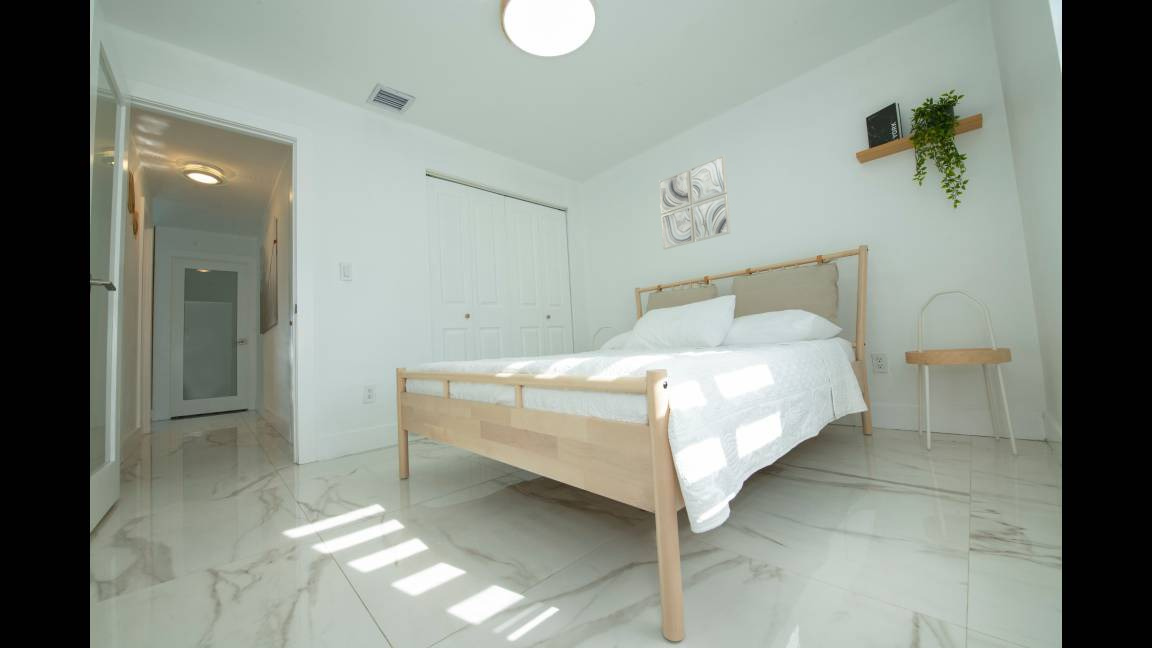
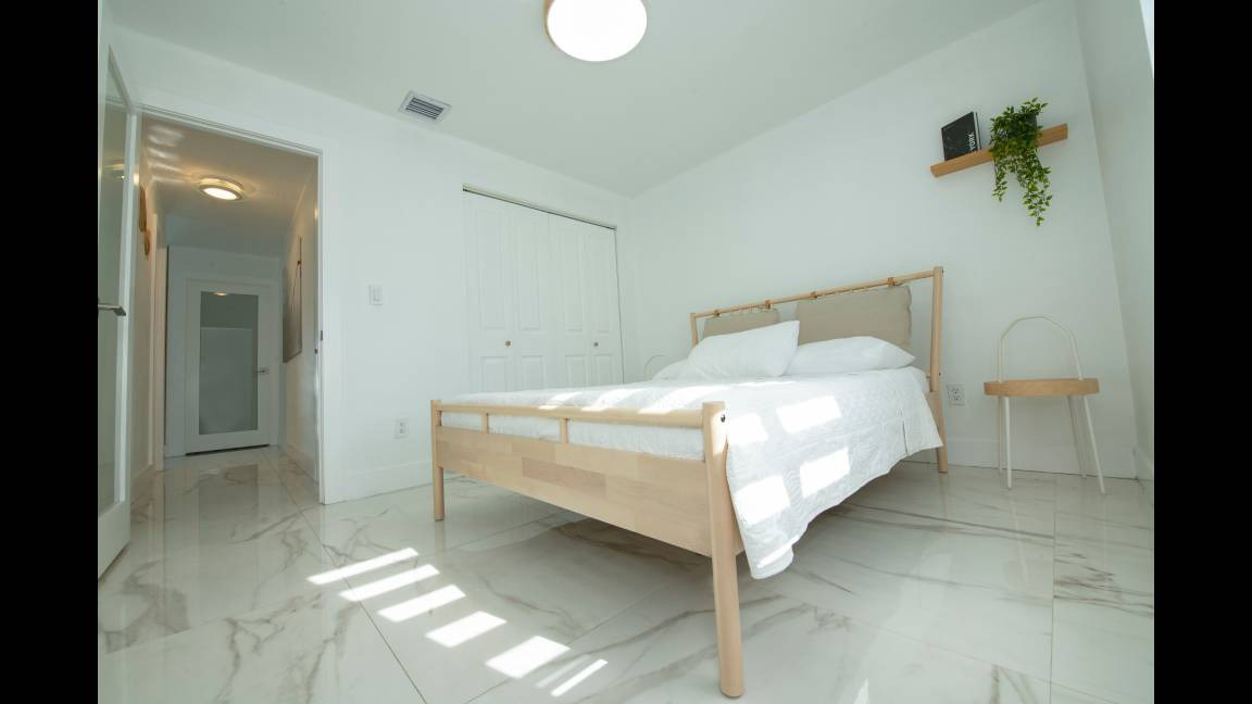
- wall art [658,154,732,250]
